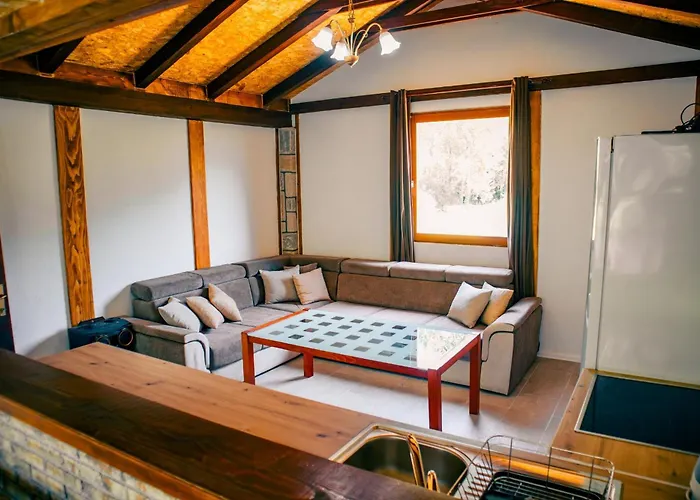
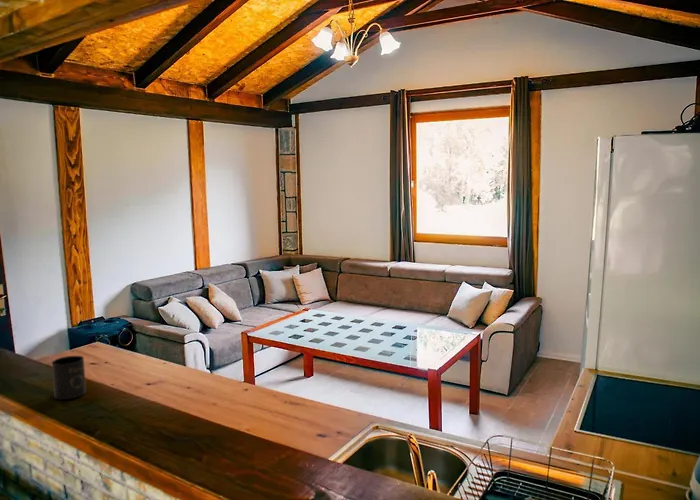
+ mug [51,355,87,401]
